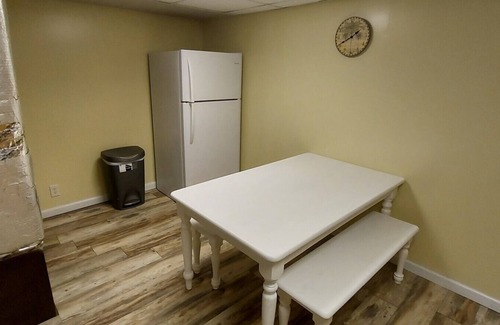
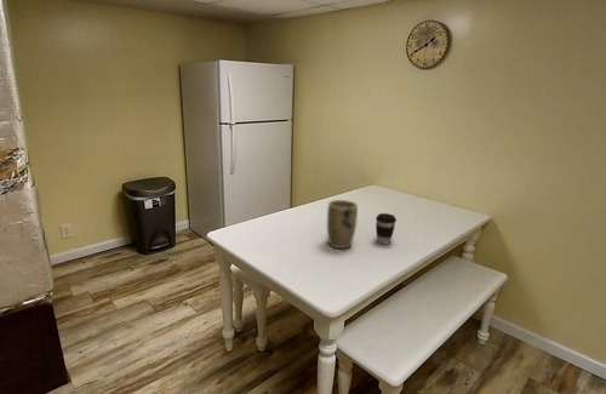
+ plant pot [326,199,359,250]
+ coffee cup [375,212,398,246]
